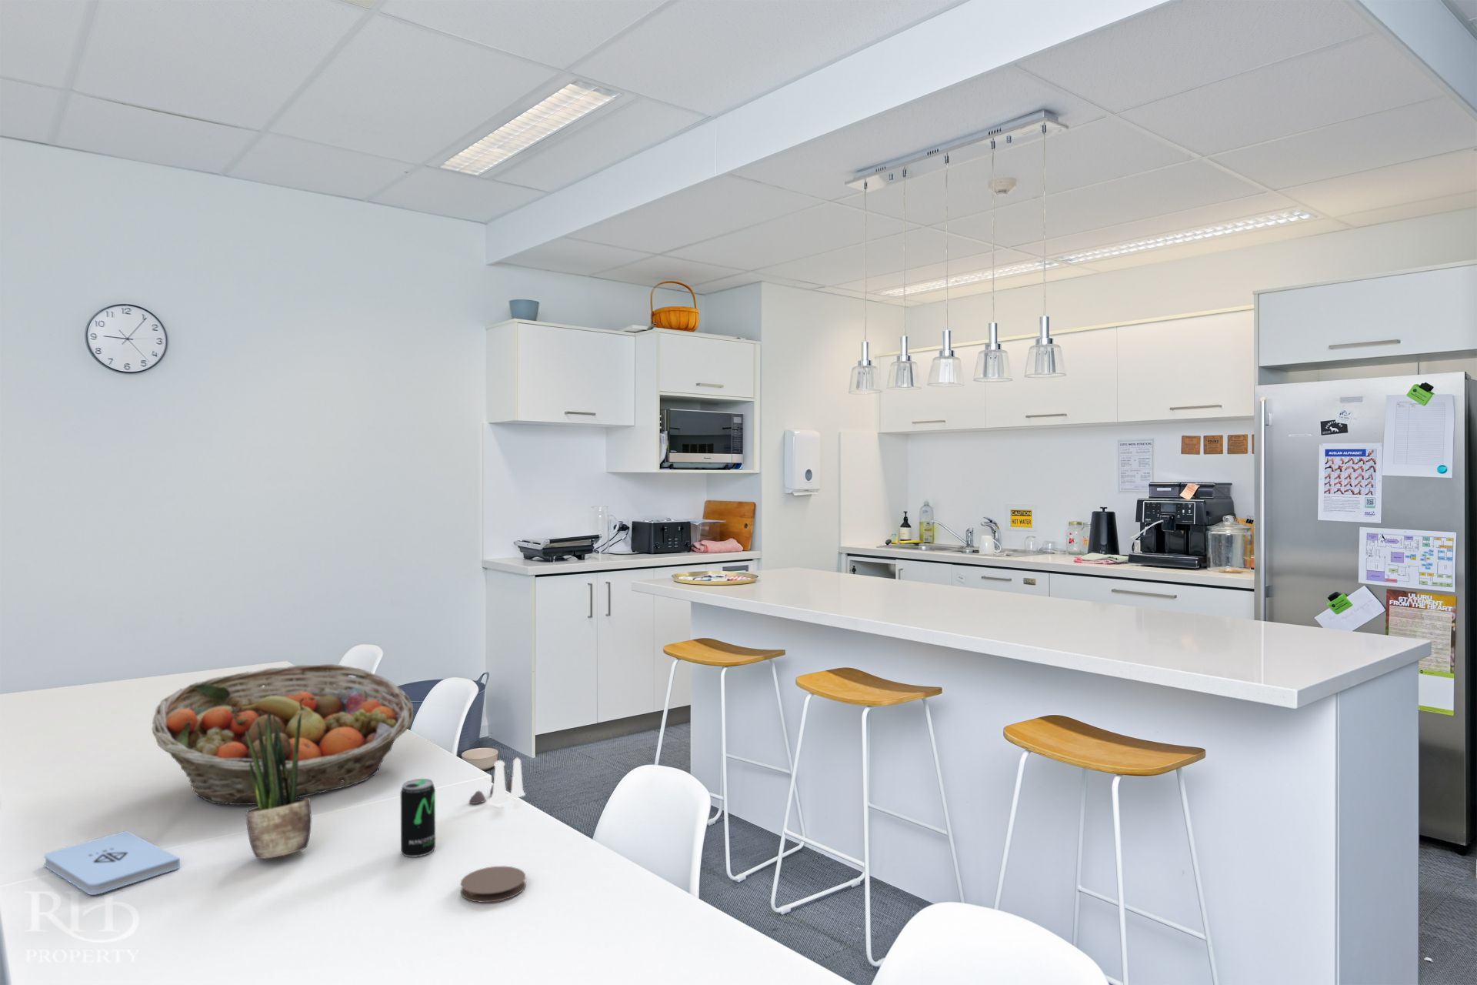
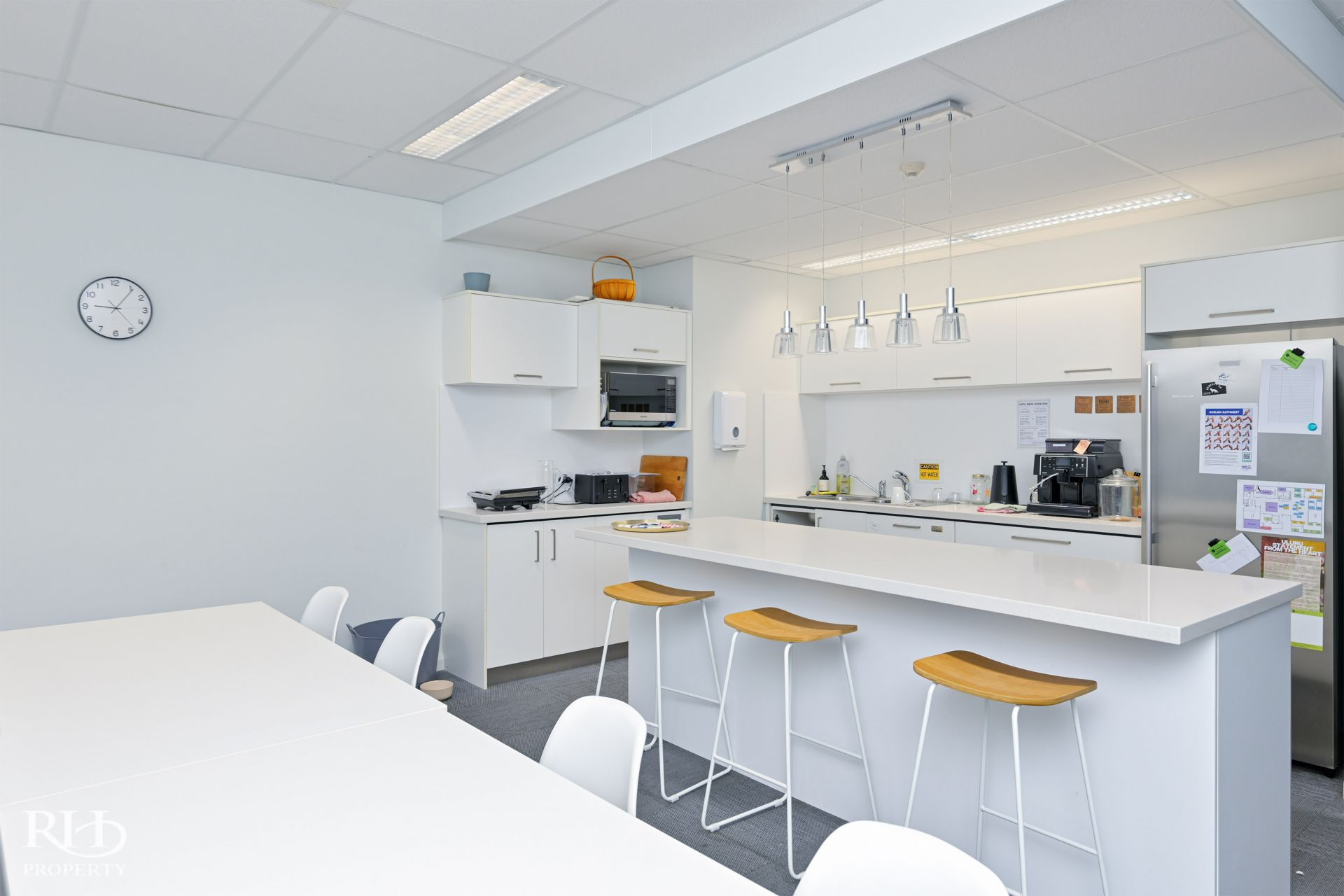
- coaster [460,865,526,904]
- beverage can [400,778,436,857]
- notepad [43,830,181,896]
- fruit basket [152,663,414,806]
- salt and pepper shaker set [468,756,526,805]
- potted plant [245,711,312,860]
